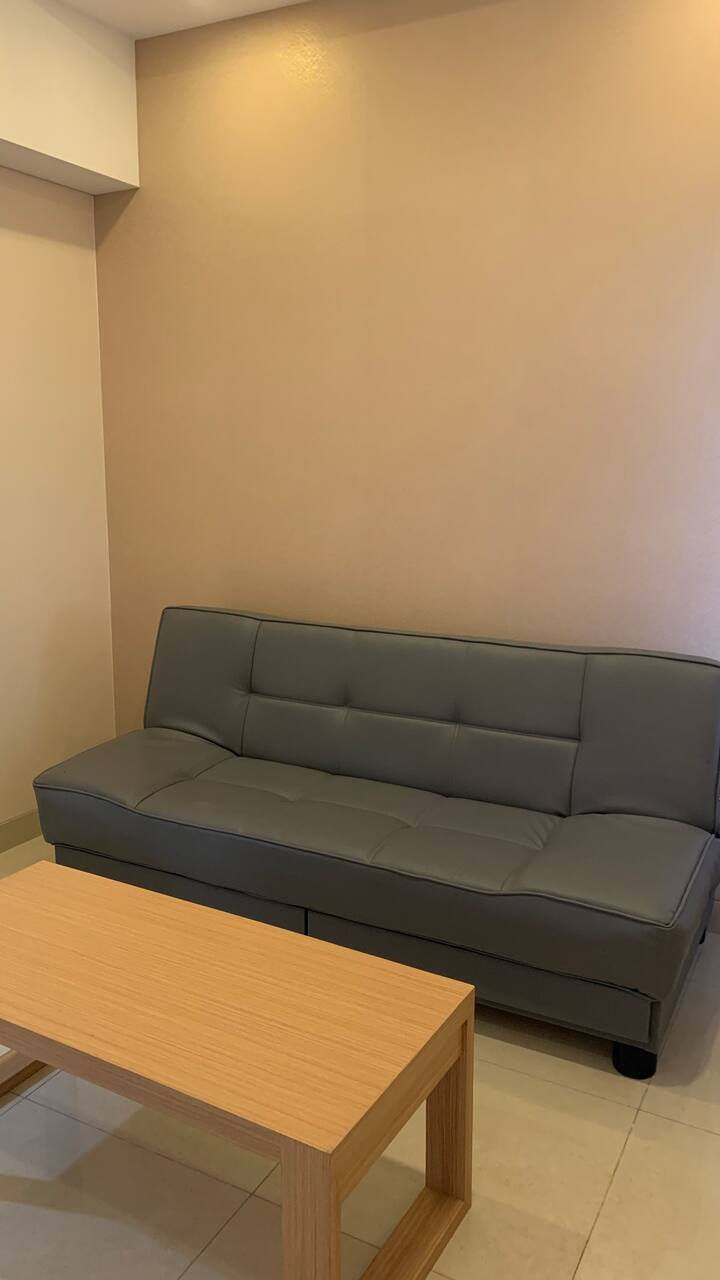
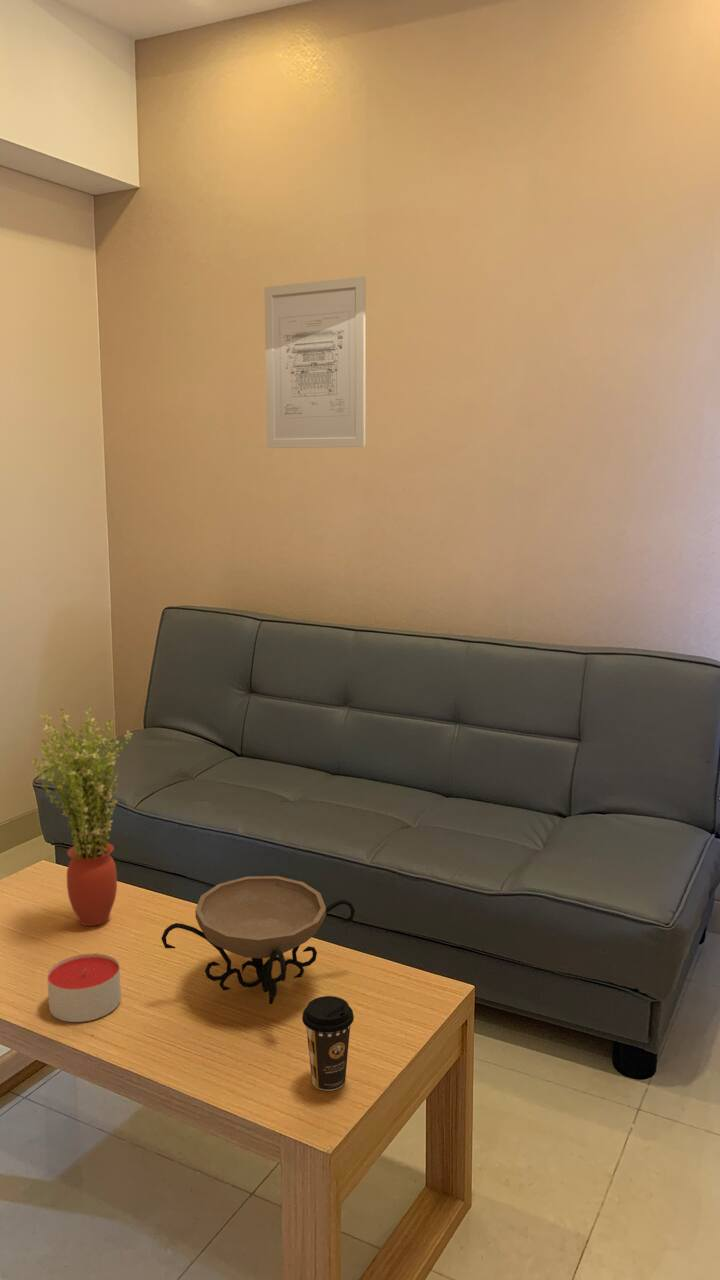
+ coffee cup [301,995,355,1092]
+ candle [46,952,122,1023]
+ wall art [263,276,366,449]
+ potted plant [31,706,134,927]
+ decorative bowl [160,875,356,1005]
